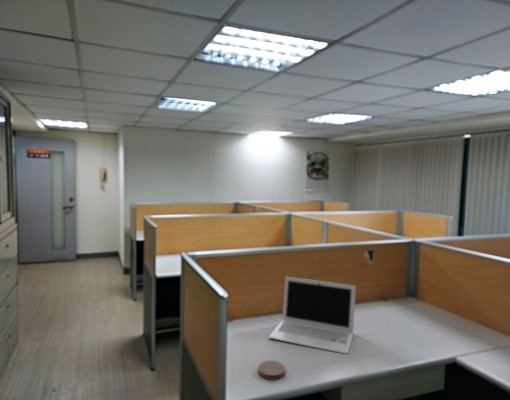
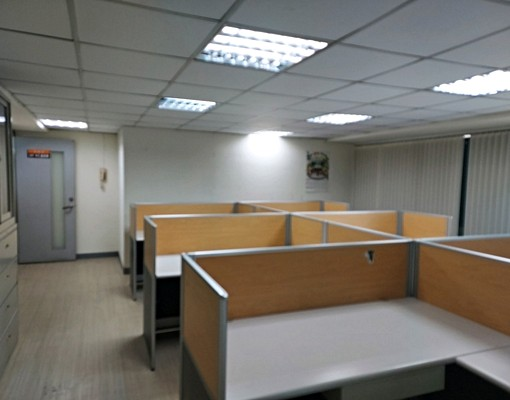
- coaster [257,360,286,380]
- laptop [268,276,357,355]
